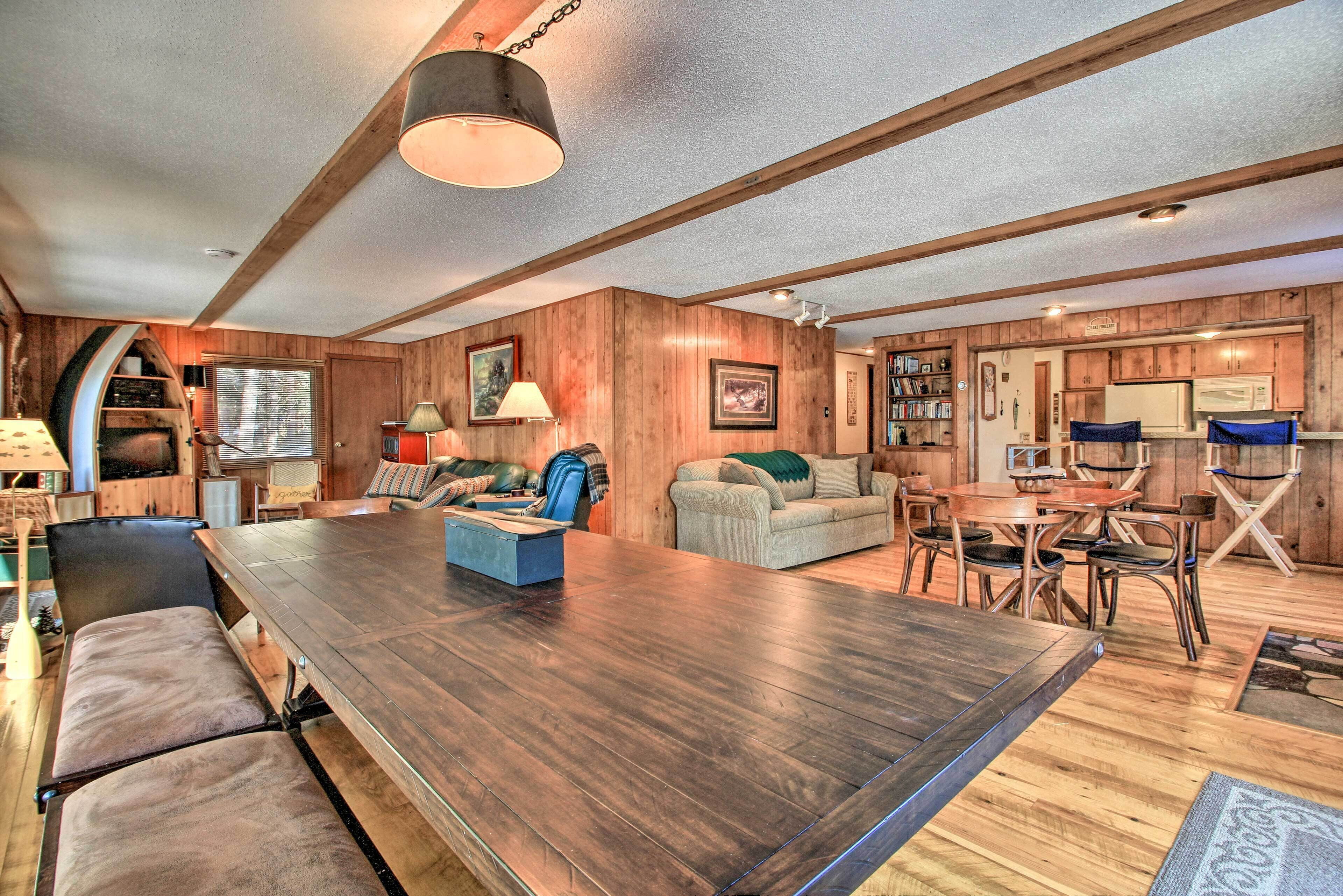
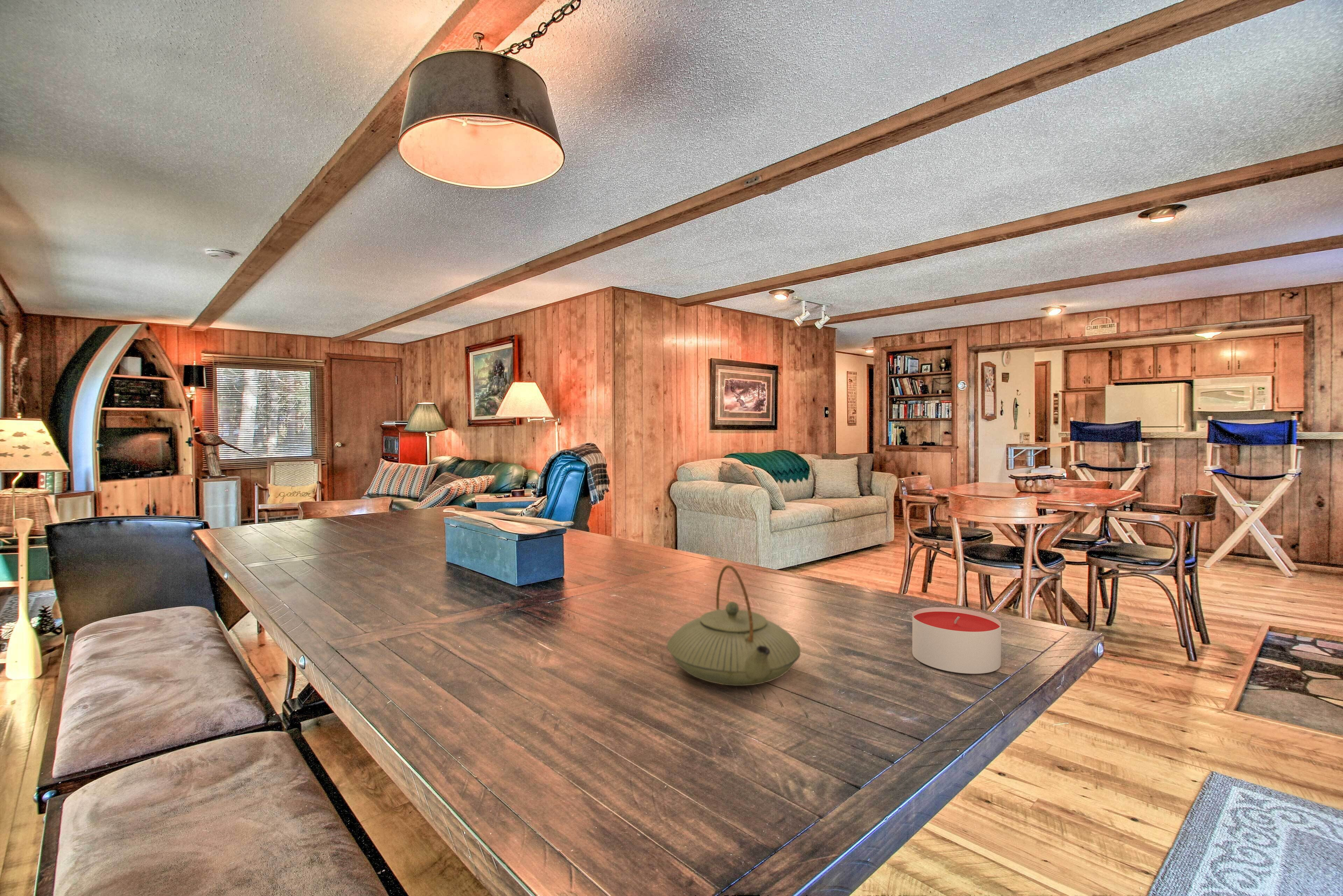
+ candle [912,607,1001,674]
+ teapot [667,565,801,686]
